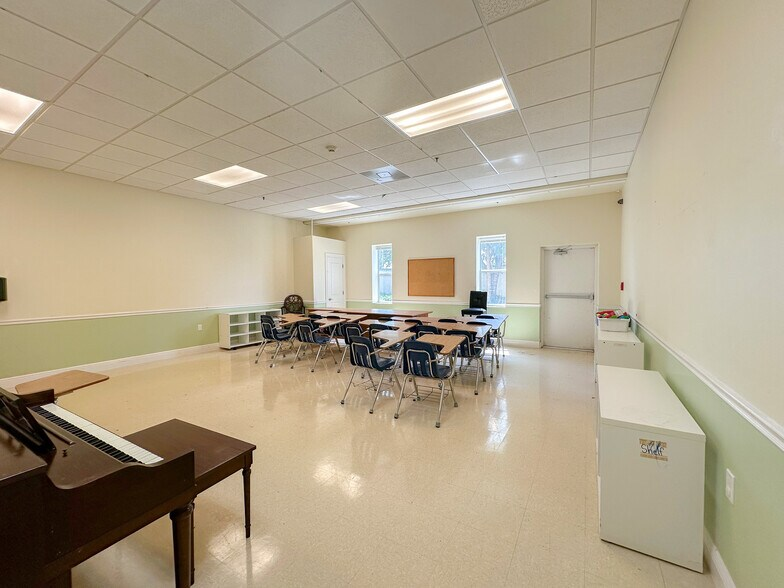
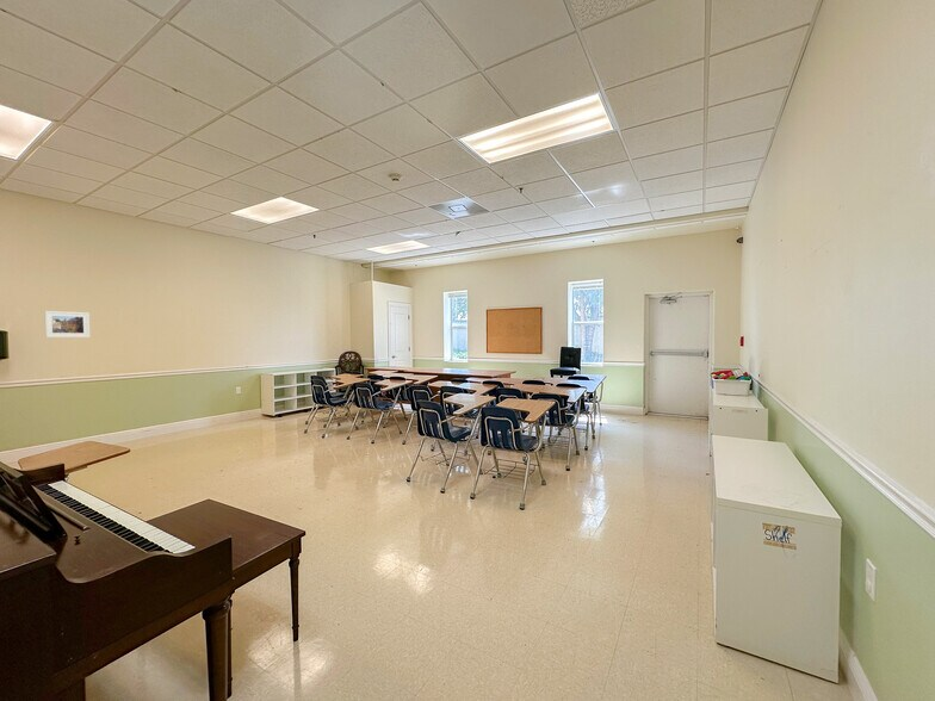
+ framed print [43,310,91,339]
